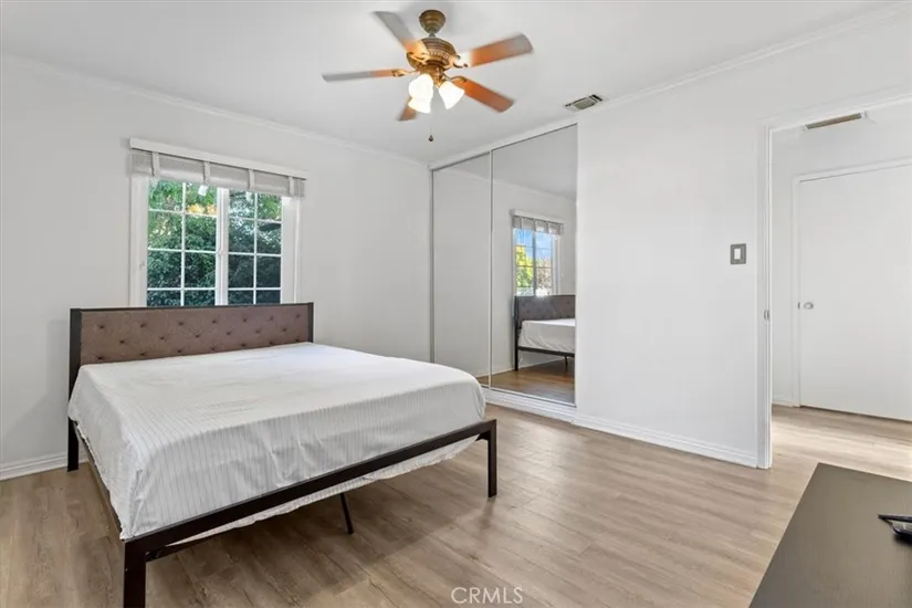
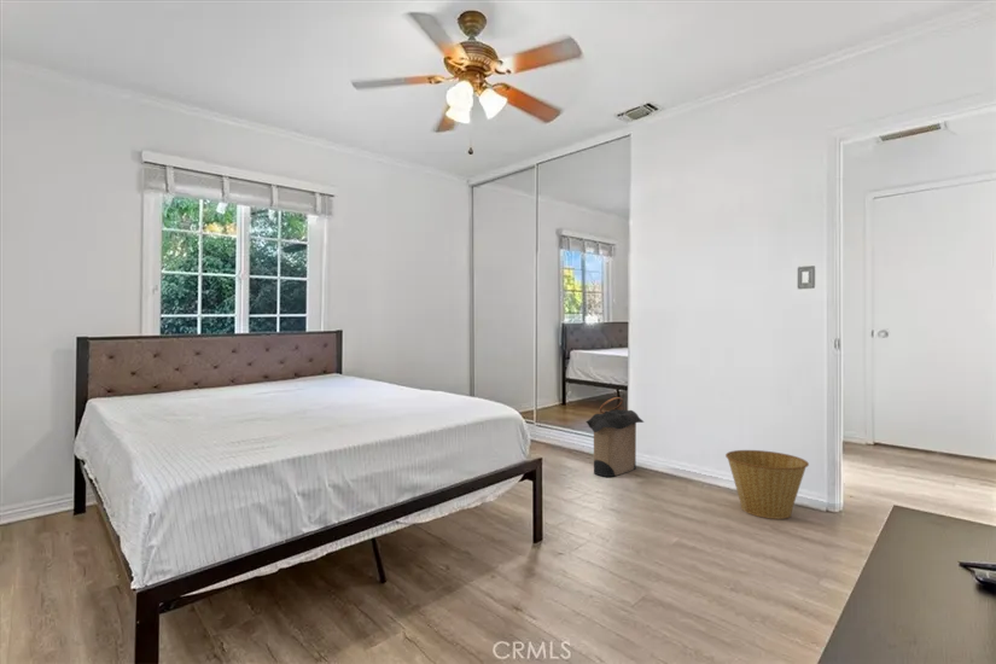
+ basket [724,449,810,520]
+ laundry hamper [584,396,645,478]
